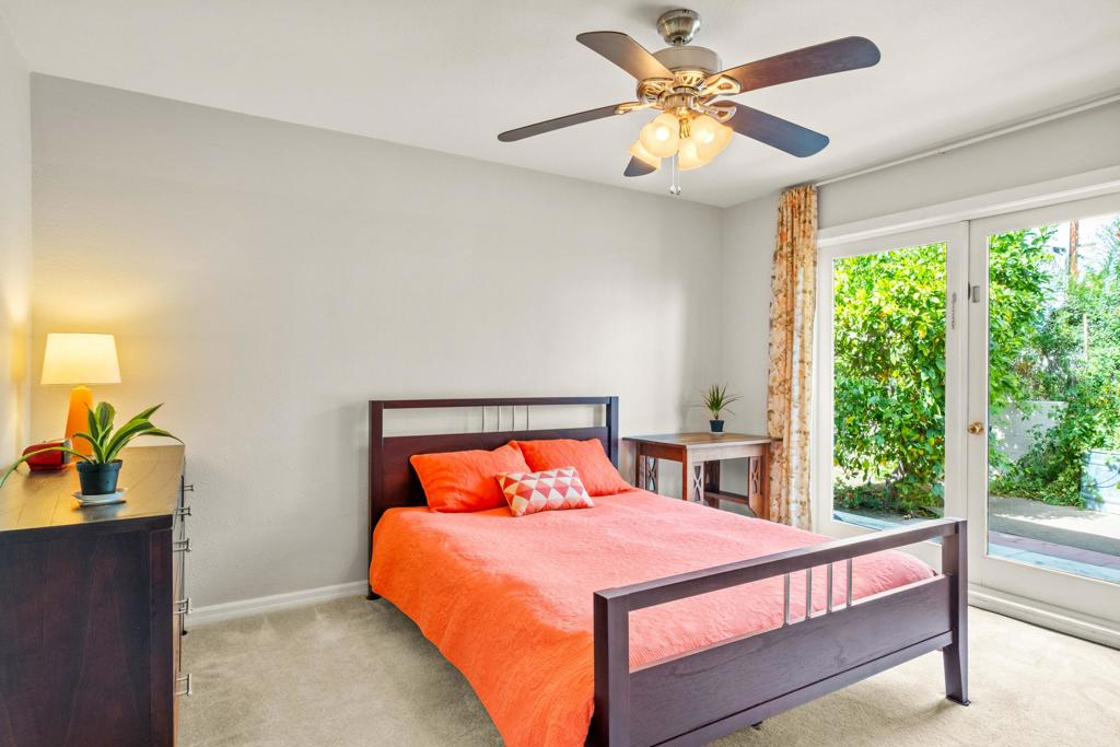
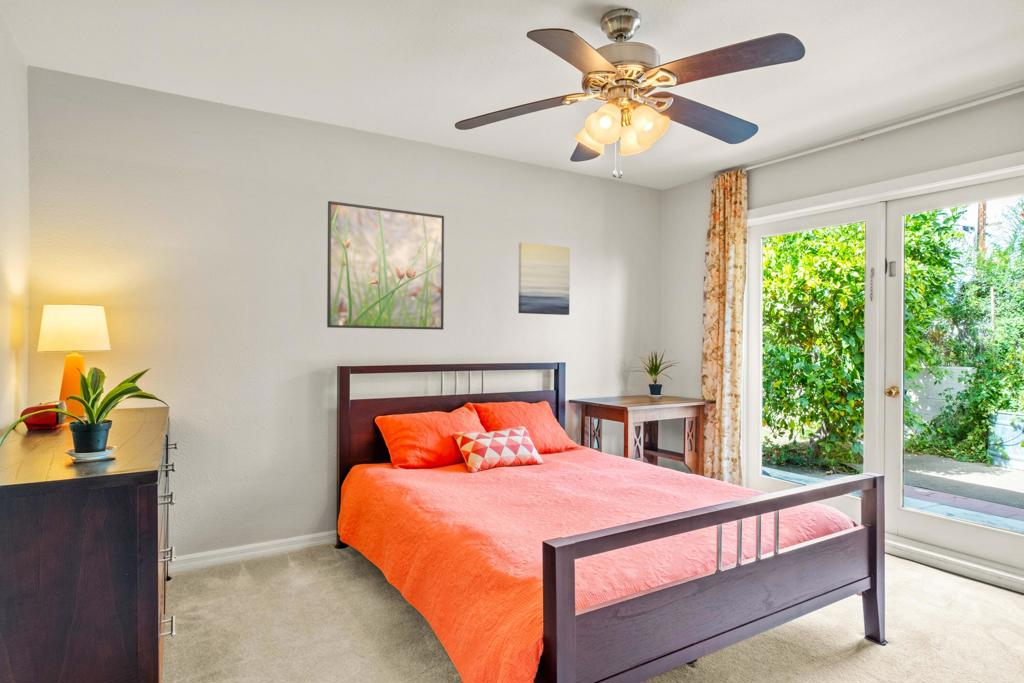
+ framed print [326,200,445,331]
+ wall art [517,241,571,316]
